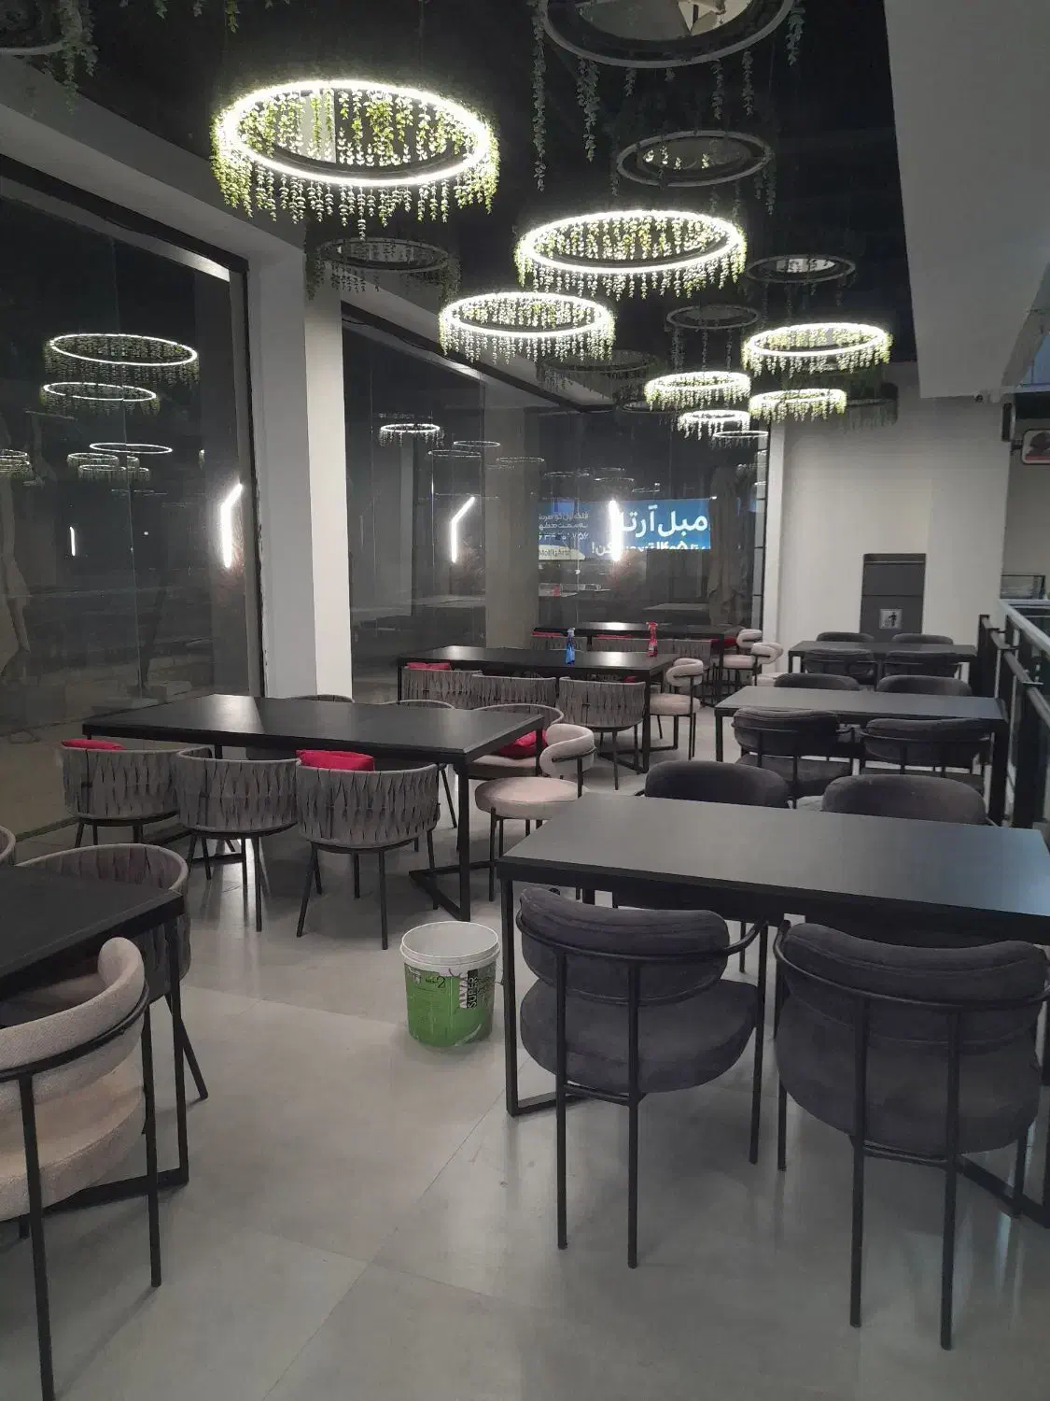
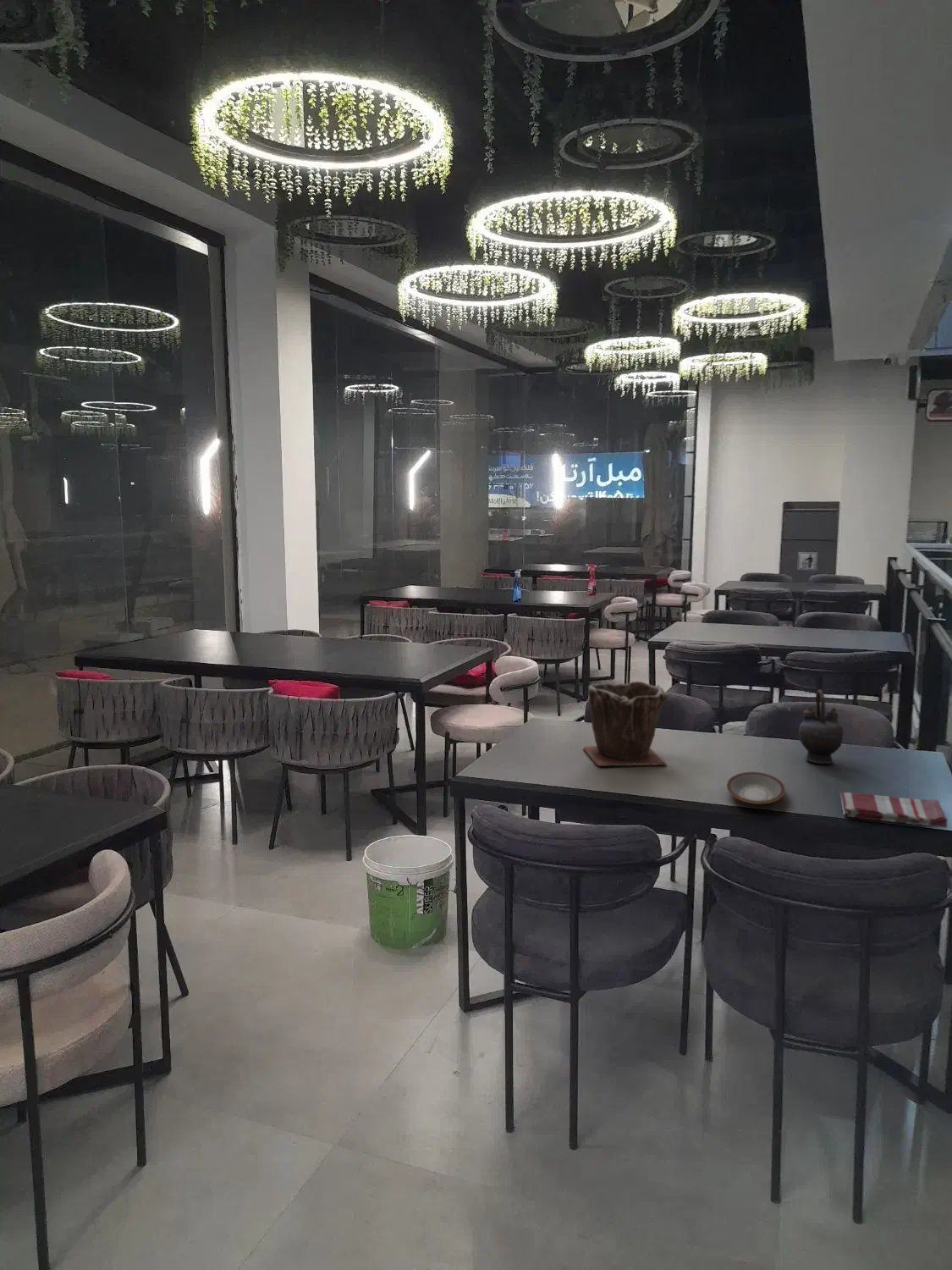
+ plant pot [582,681,669,767]
+ teapot [798,689,844,765]
+ dish towel [839,792,949,829]
+ plate [726,771,786,805]
